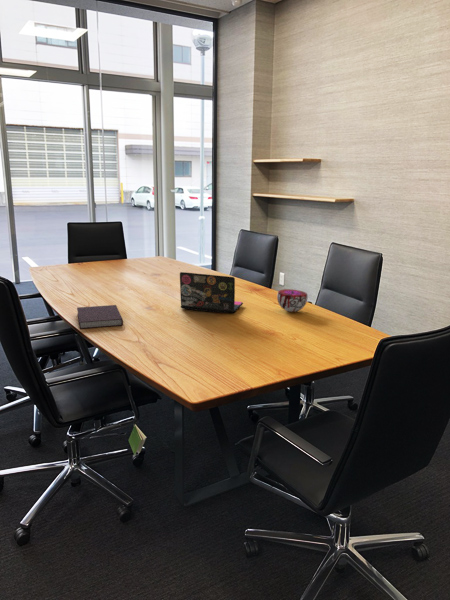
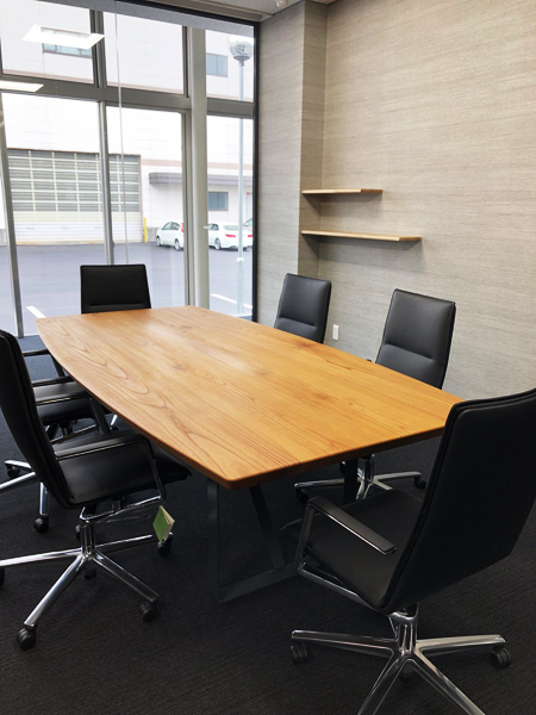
- decorative bowl [276,288,308,313]
- laptop [179,271,244,314]
- notebook [76,304,124,330]
